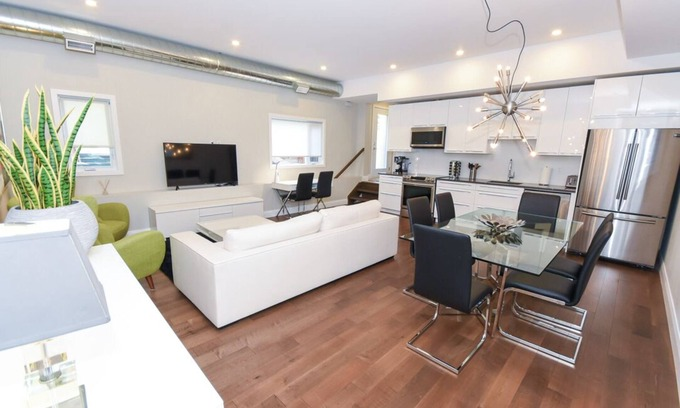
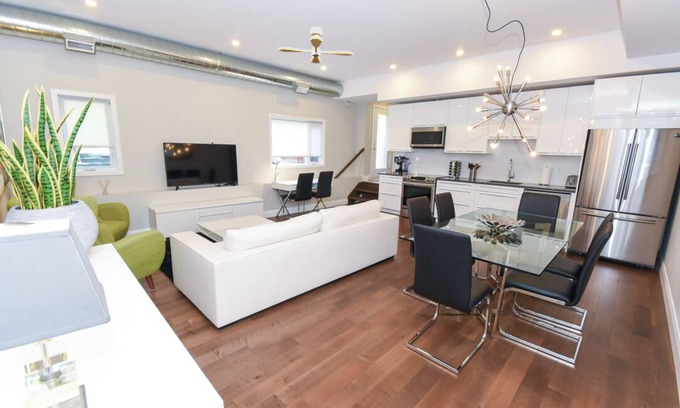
+ ceiling fan [277,26,354,64]
